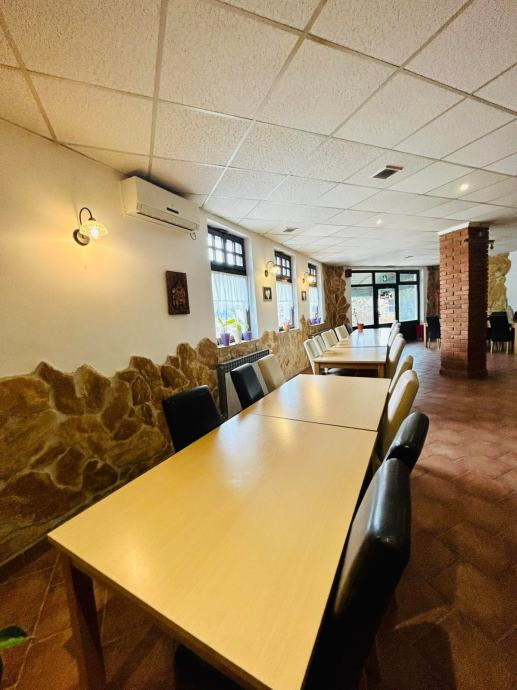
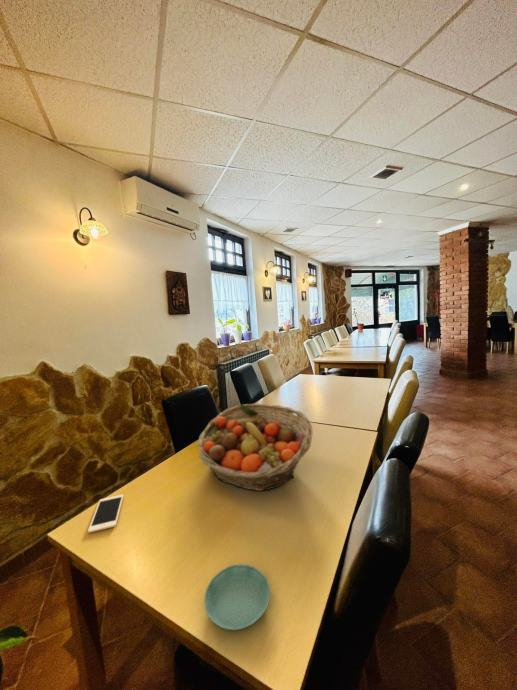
+ cell phone [87,494,124,534]
+ fruit basket [196,403,314,492]
+ saucer [203,563,271,631]
